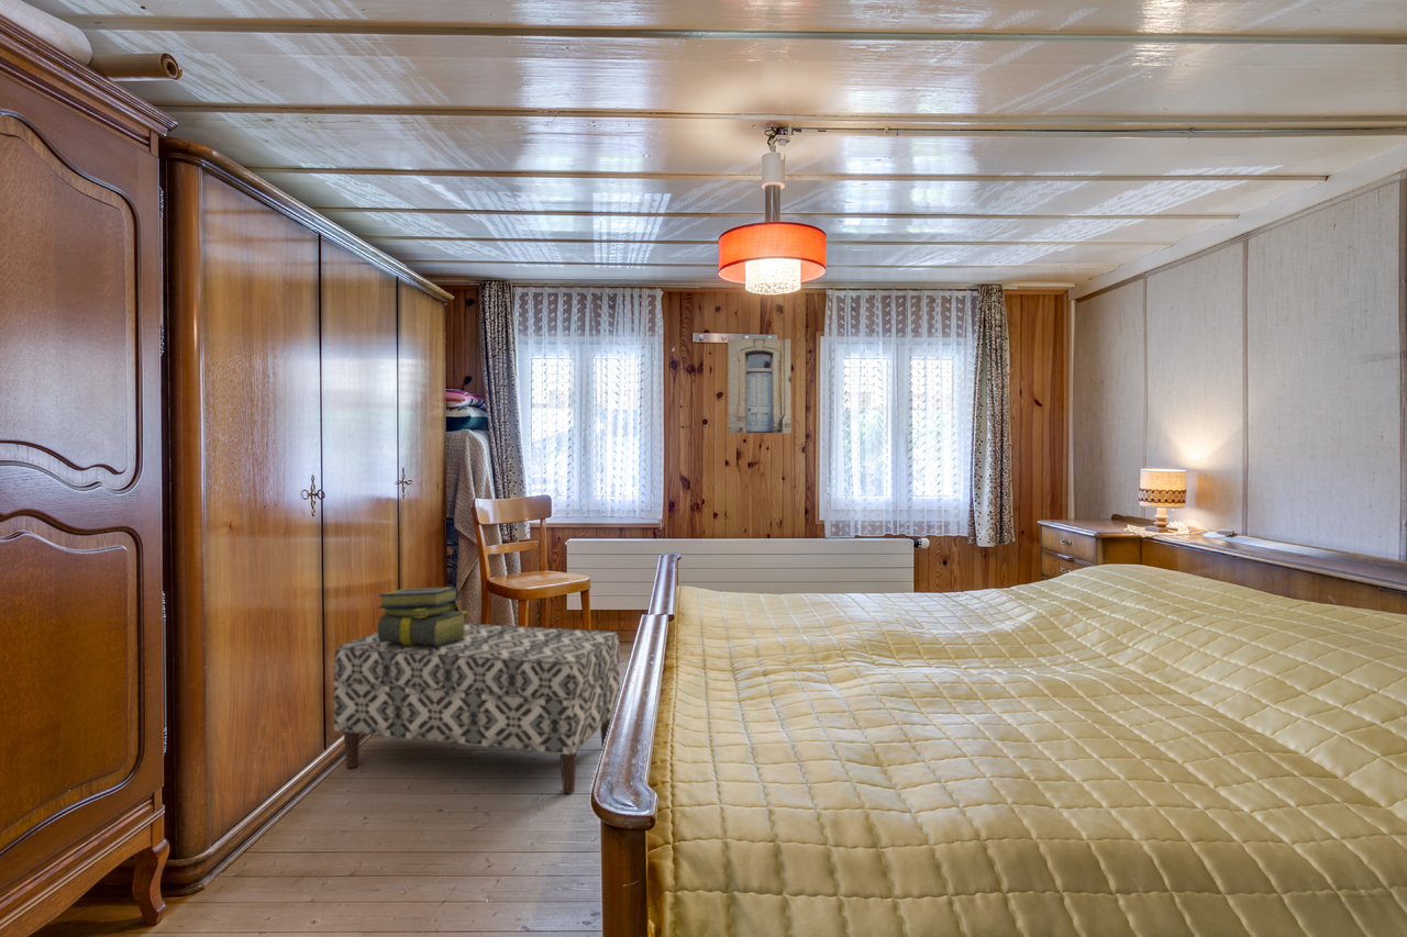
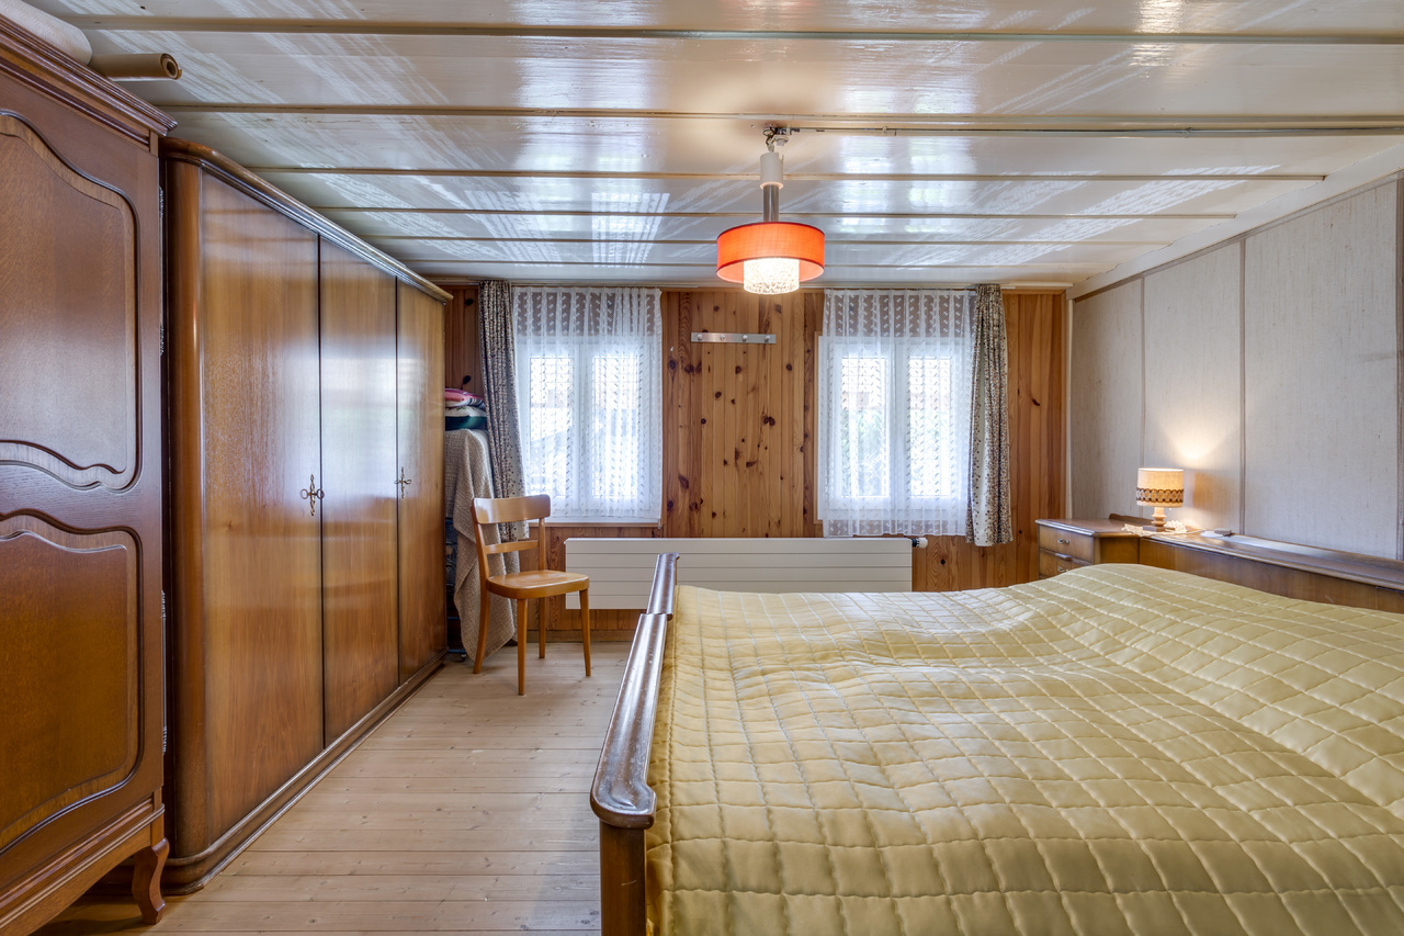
- bench [333,622,621,794]
- wall art [727,338,793,434]
- stack of books [377,585,468,646]
